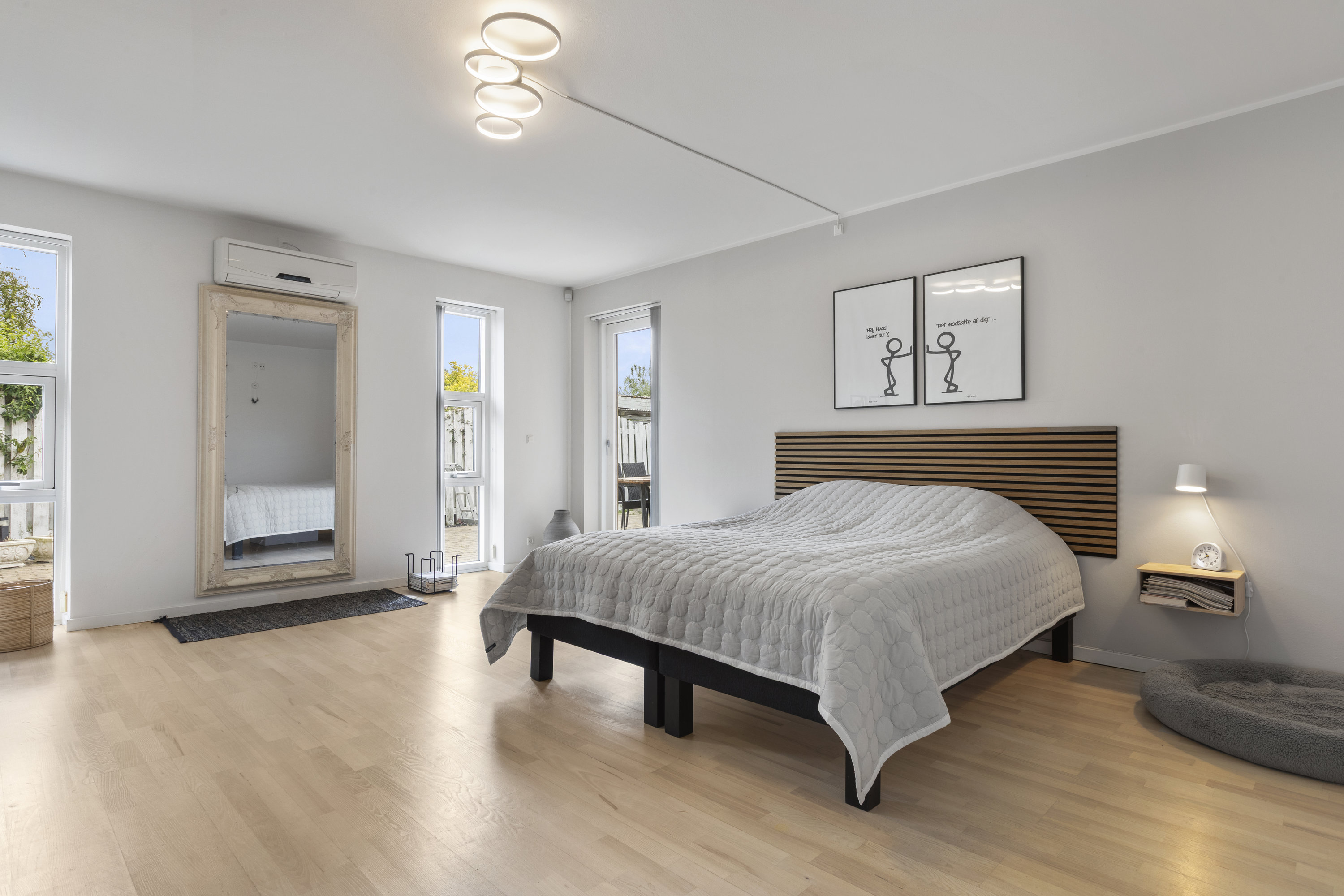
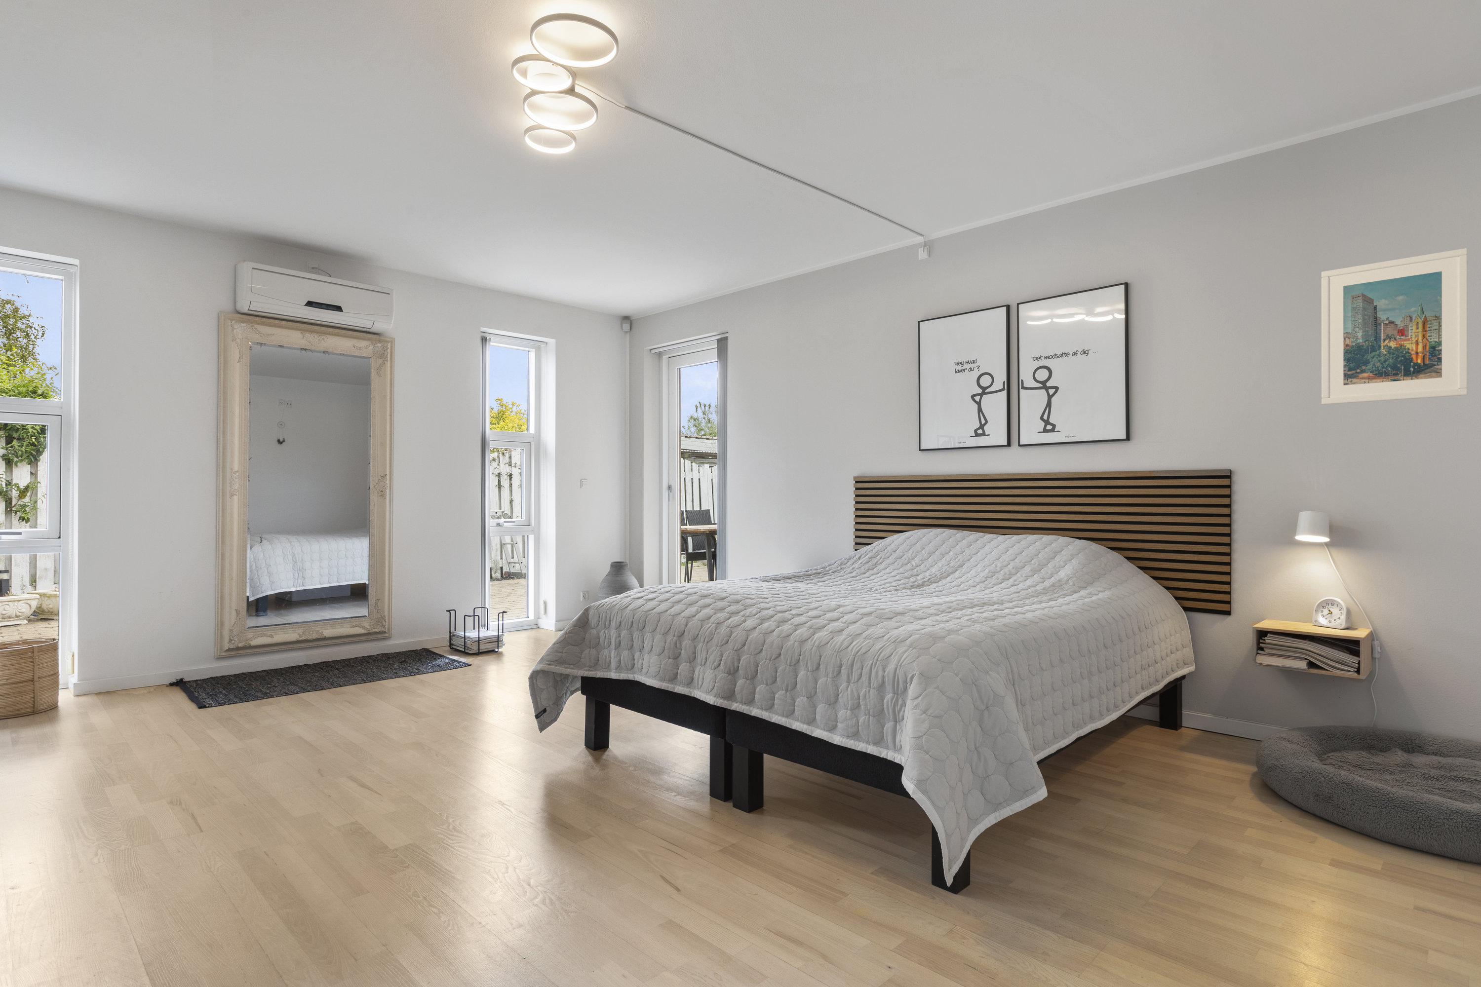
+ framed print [1321,248,1469,405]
